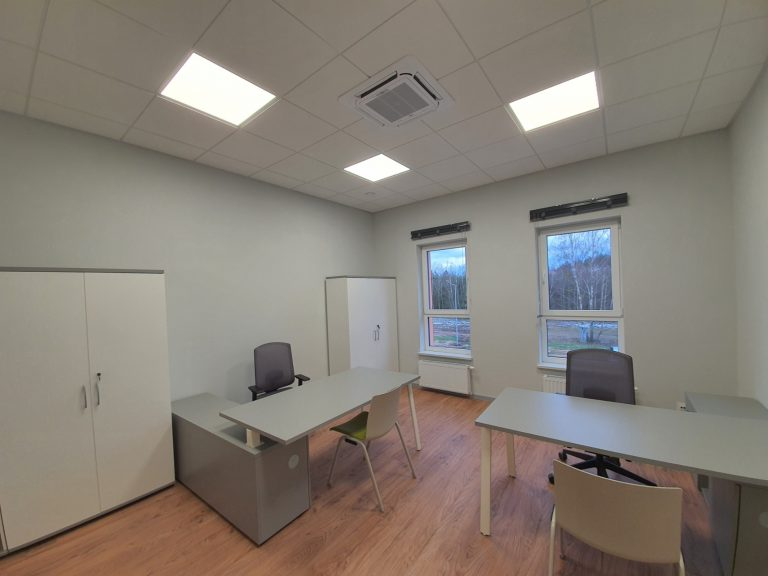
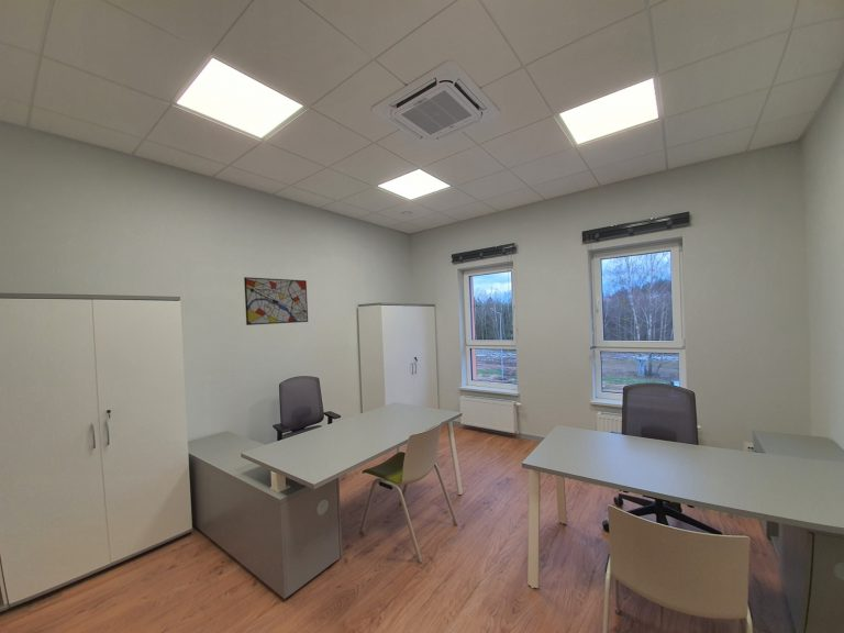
+ wall art [243,276,309,326]
